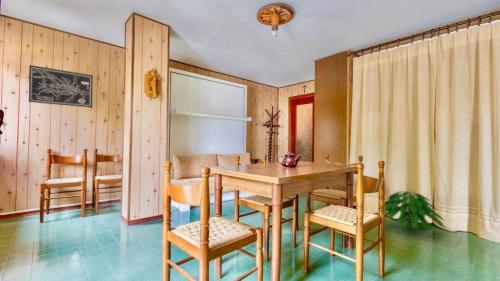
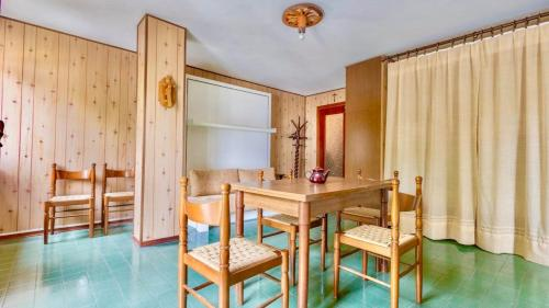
- indoor plant [376,187,447,232]
- wall art [28,64,94,109]
